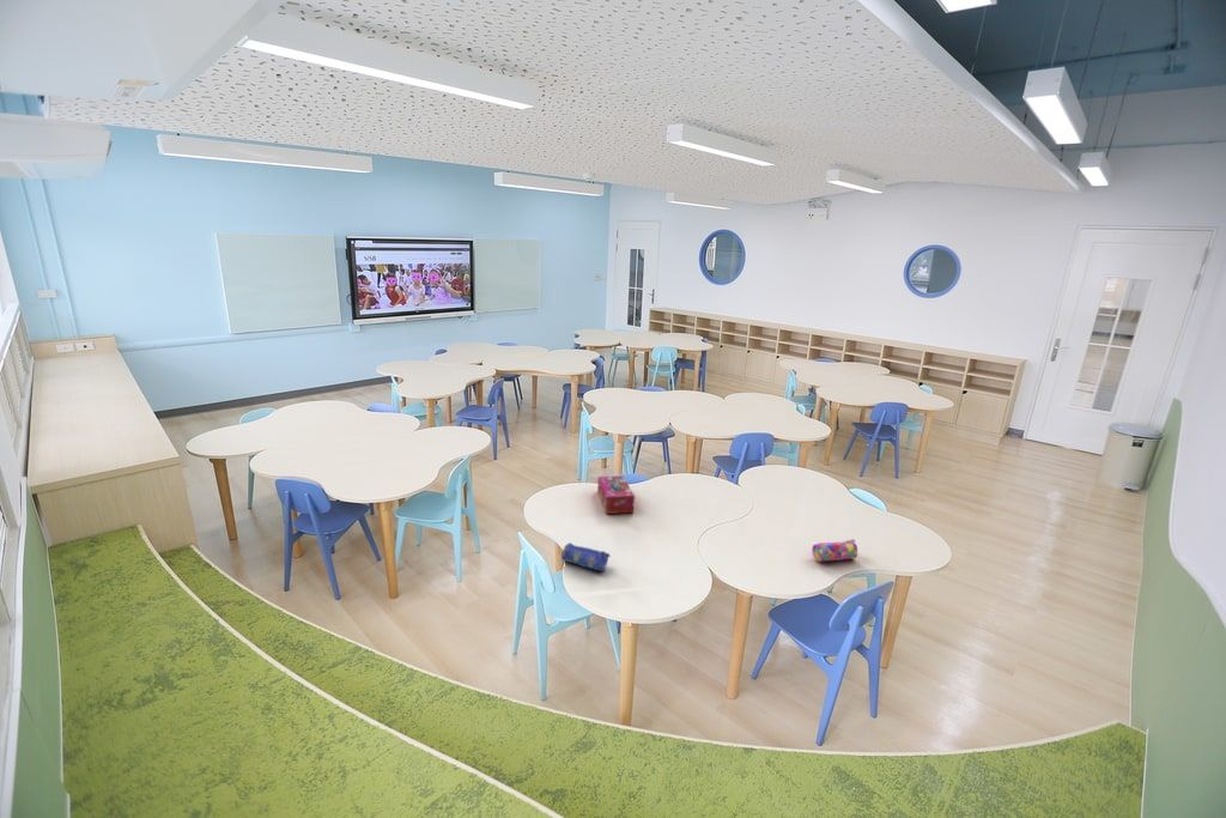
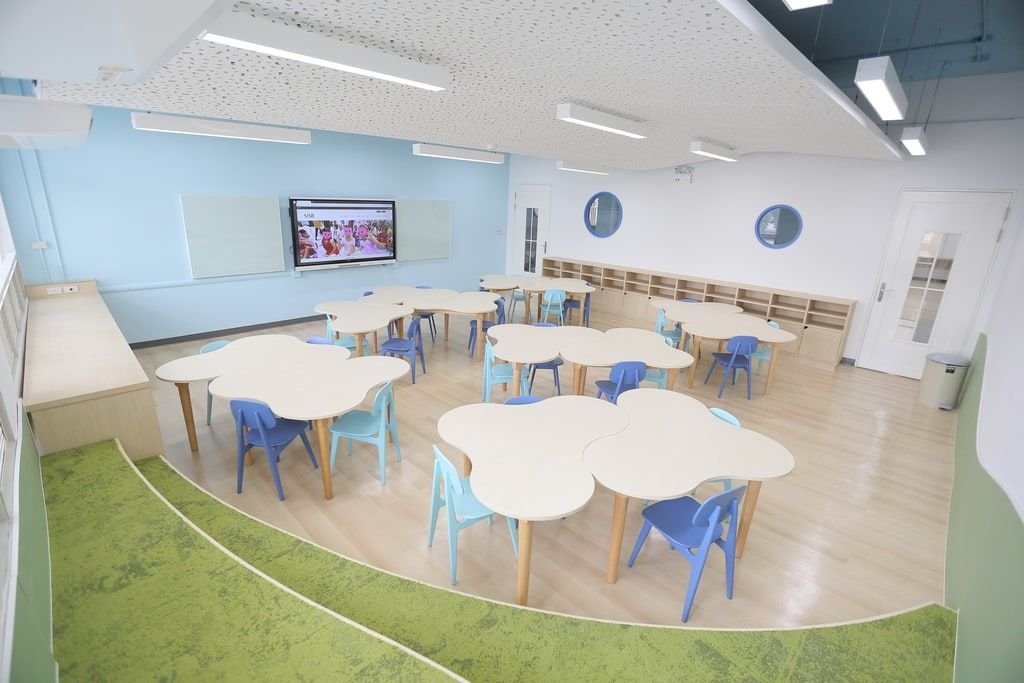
- pencil case [811,538,858,563]
- pencil case [560,541,612,572]
- tissue box [596,475,636,515]
